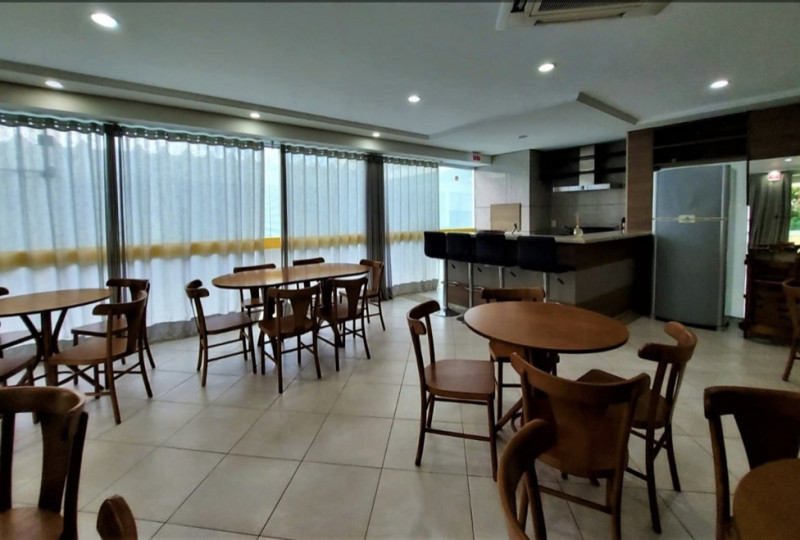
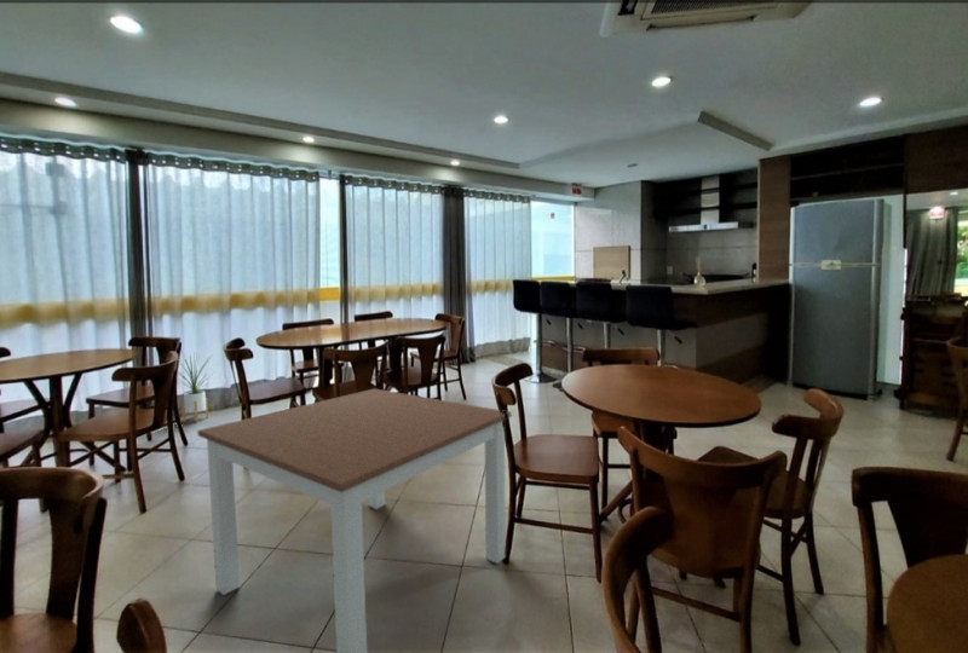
+ house plant [177,352,215,423]
+ dining table [196,387,512,653]
